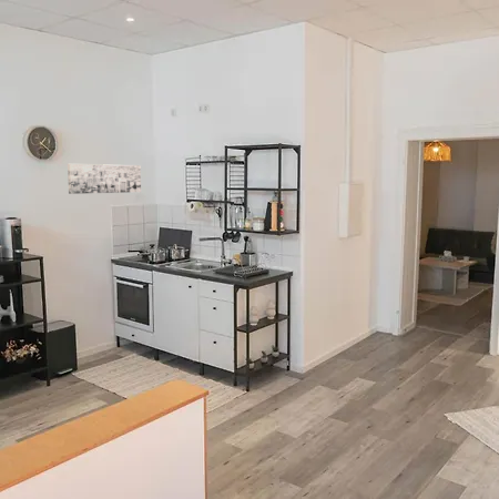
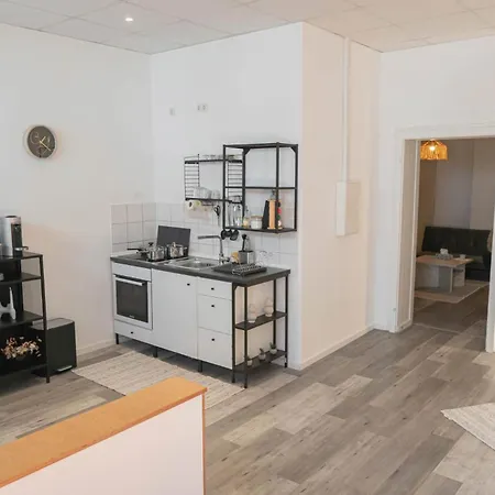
- wall art [67,163,142,195]
